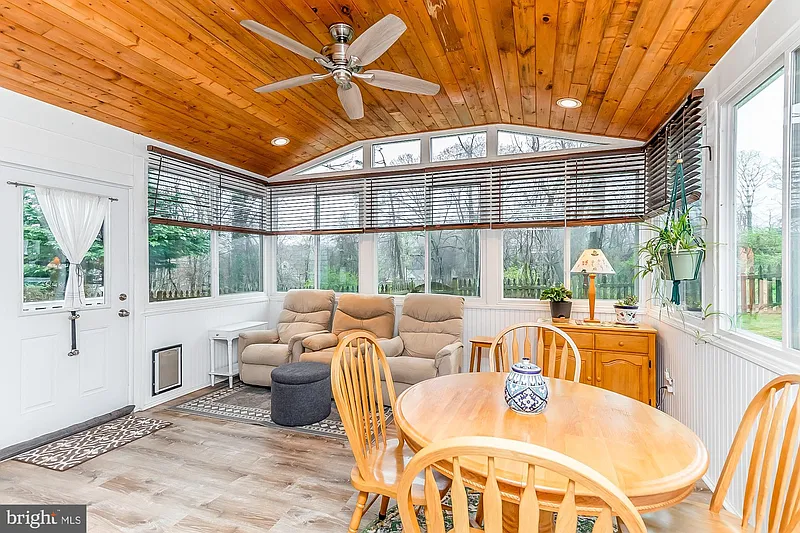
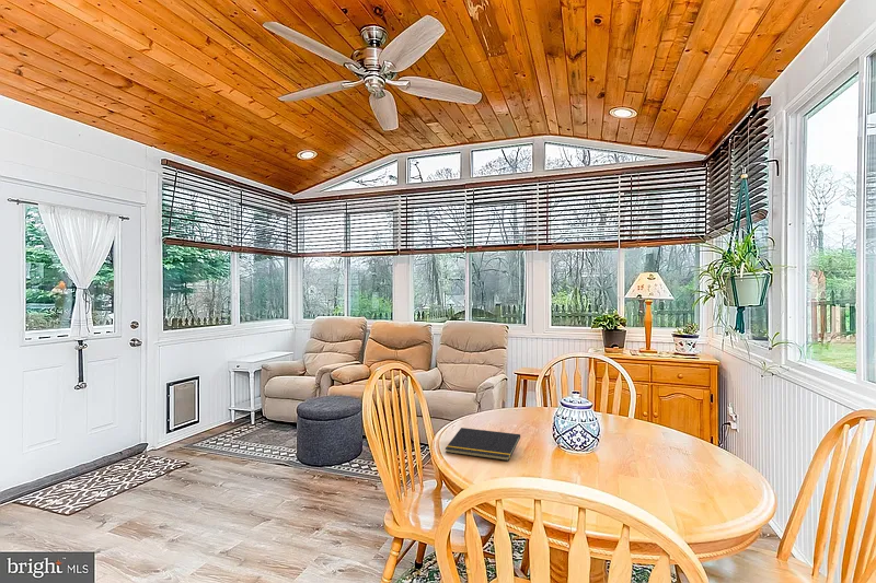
+ notepad [445,427,521,462]
